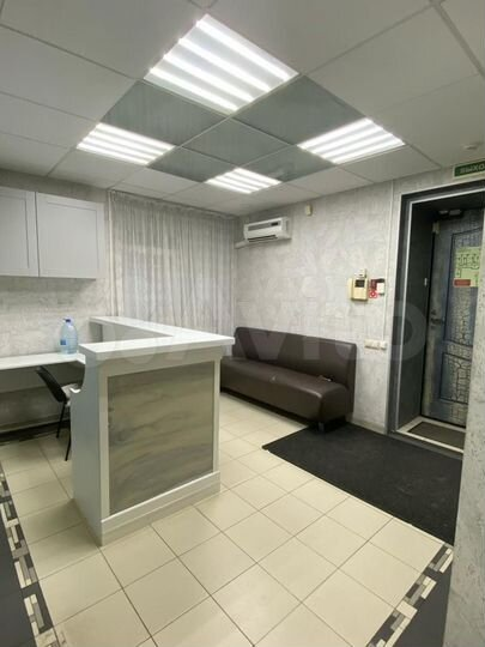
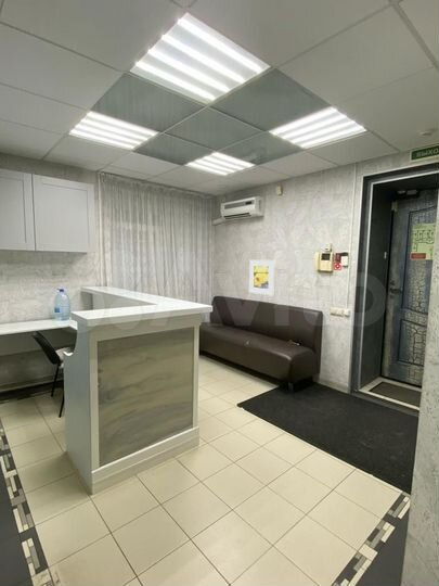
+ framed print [248,259,275,296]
